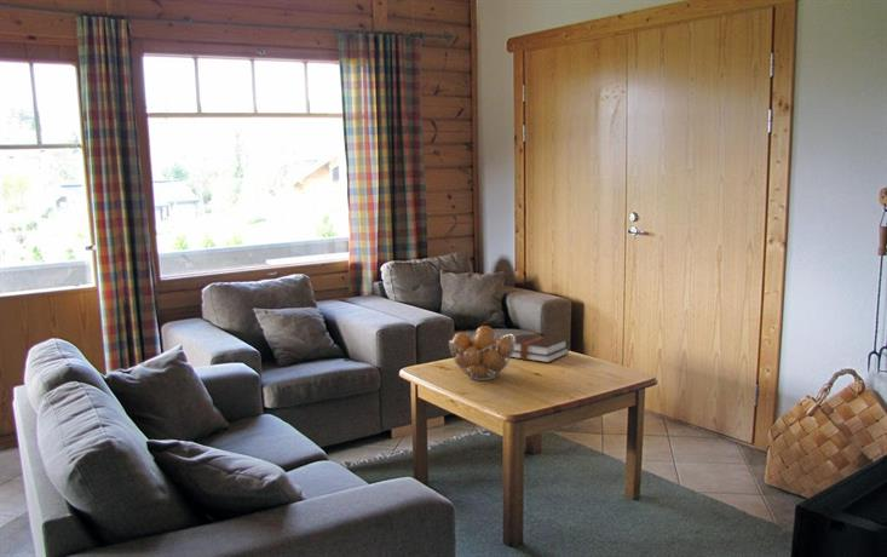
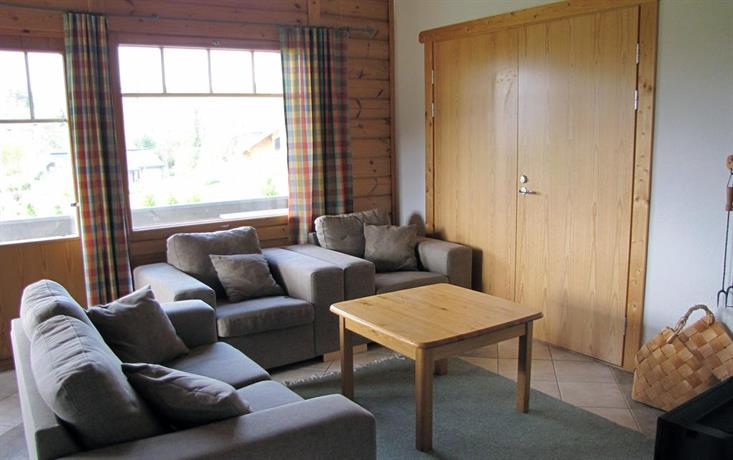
- fruit basket [448,325,516,381]
- hardback book [508,333,570,363]
